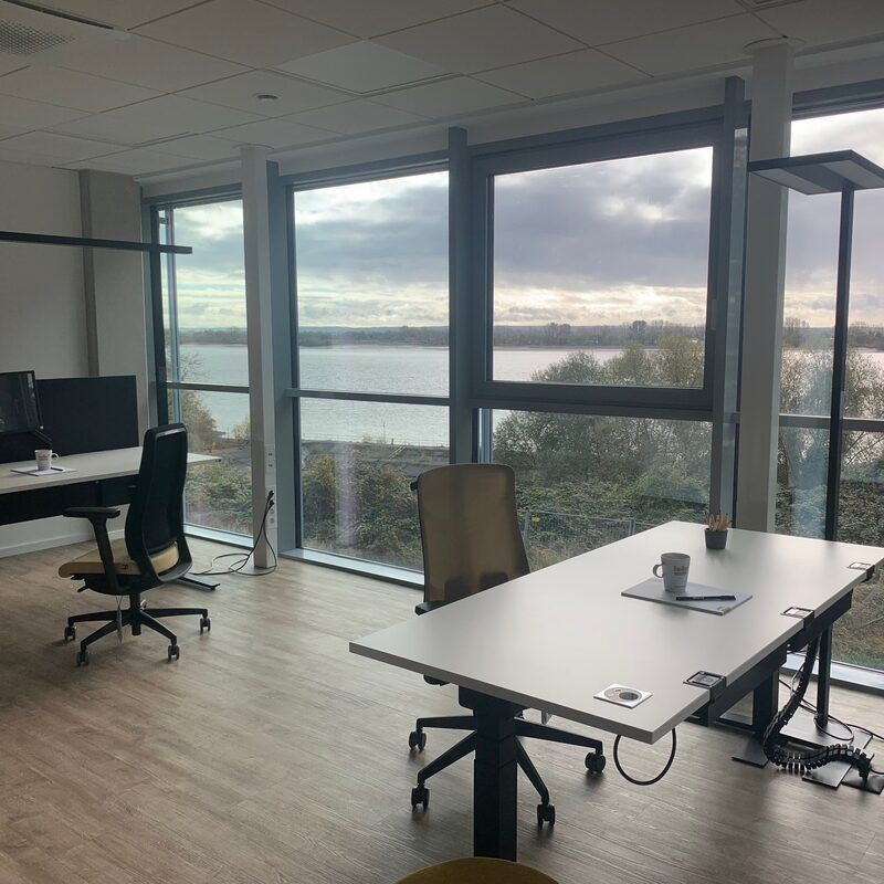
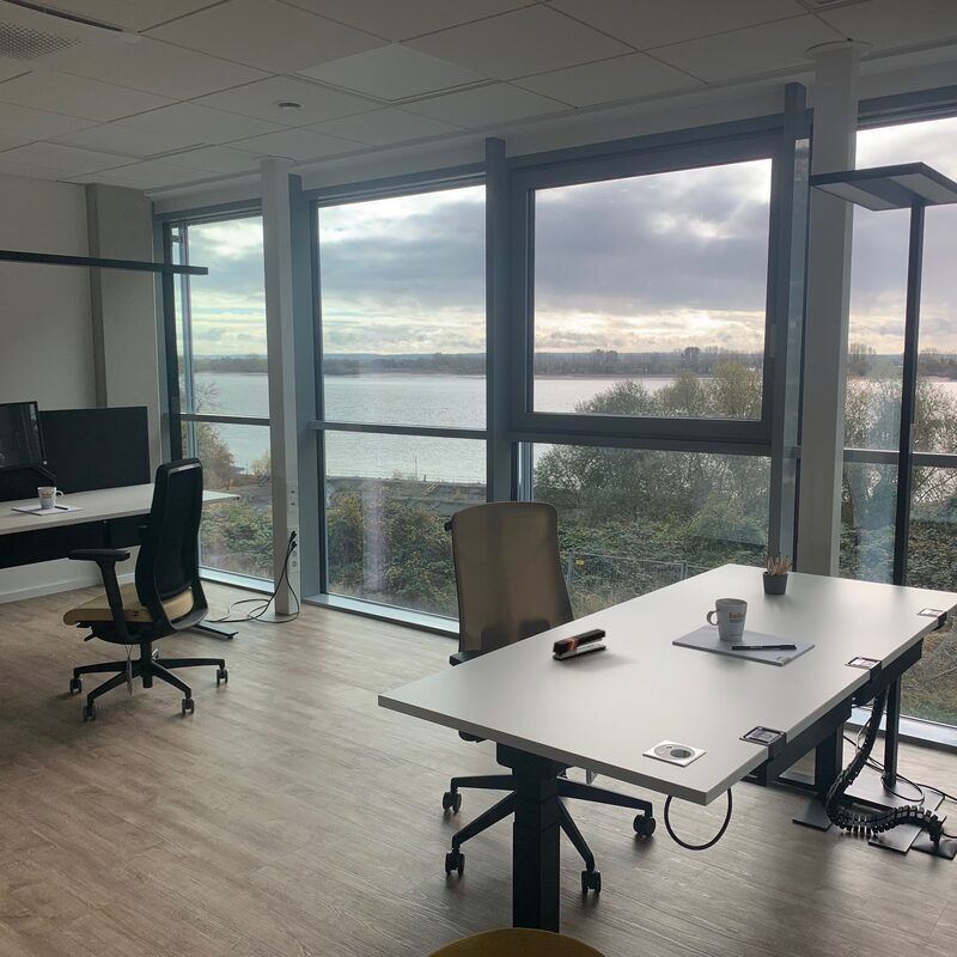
+ stapler [551,628,608,662]
